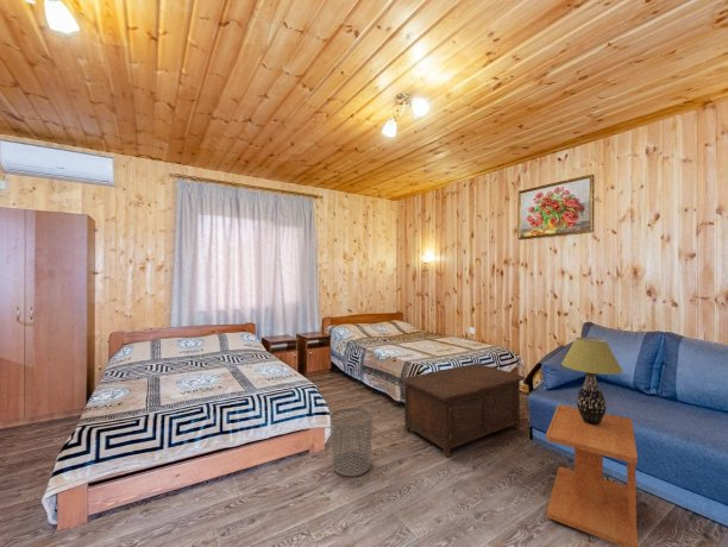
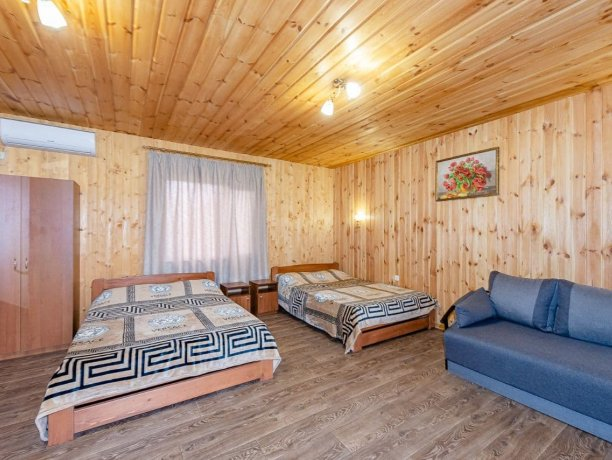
- table lamp [560,337,623,425]
- cabinet [400,361,526,458]
- side table [545,403,639,547]
- waste bin [328,407,374,477]
